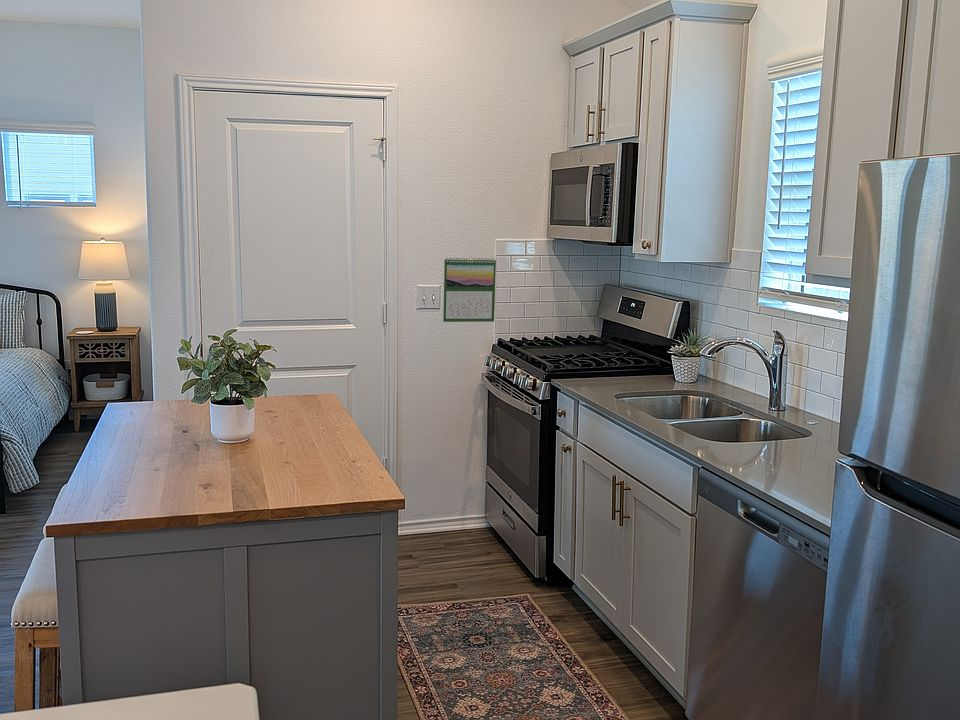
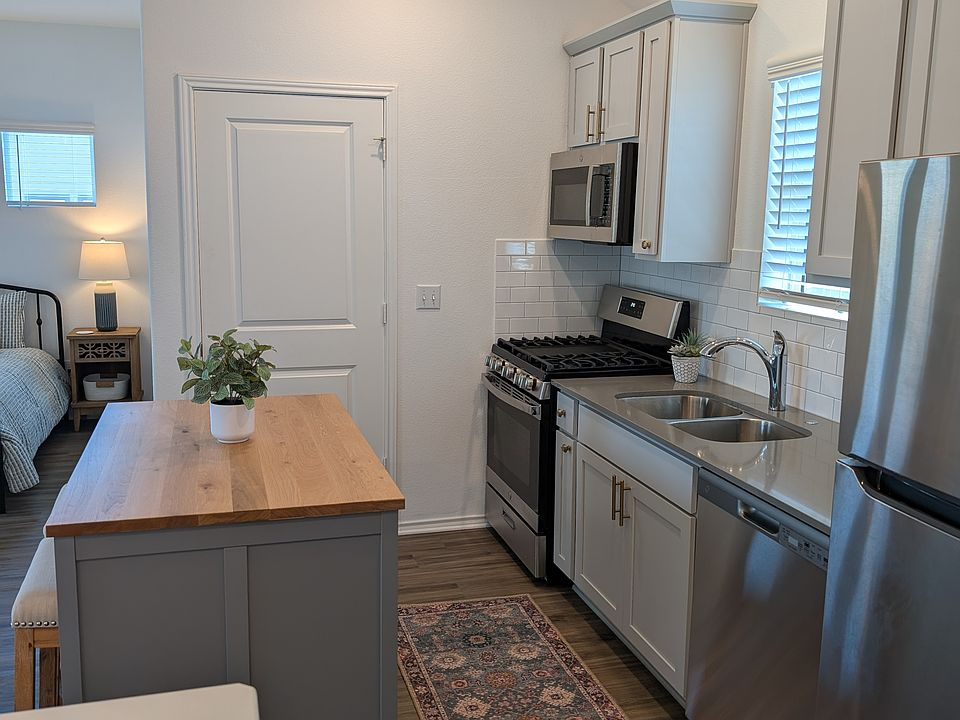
- calendar [442,256,497,323]
